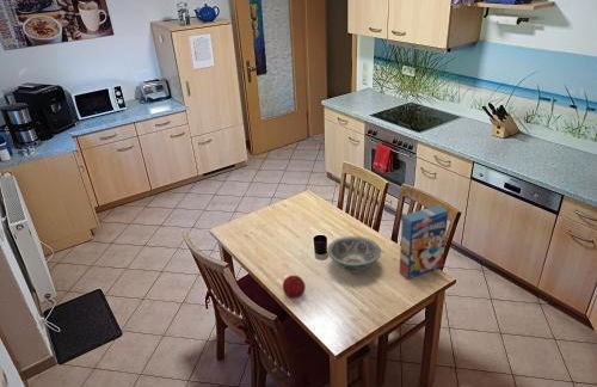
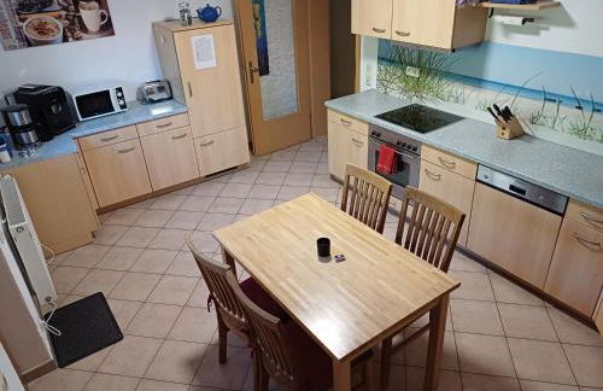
- bowl [326,235,382,274]
- cereal box [399,204,449,281]
- fruit [282,275,307,300]
